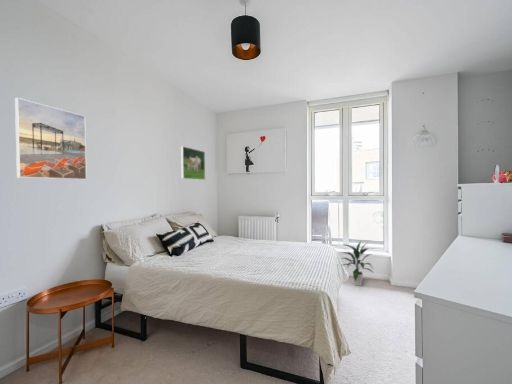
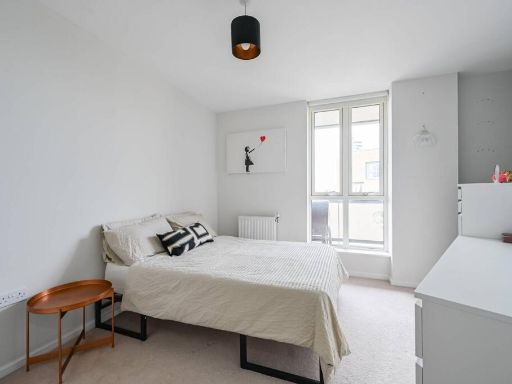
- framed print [180,145,206,181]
- indoor plant [338,240,374,287]
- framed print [14,97,88,180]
